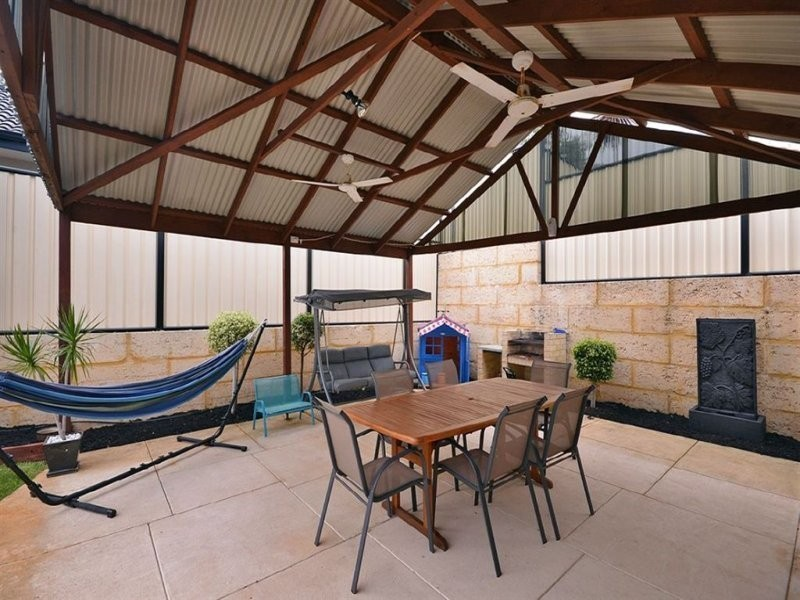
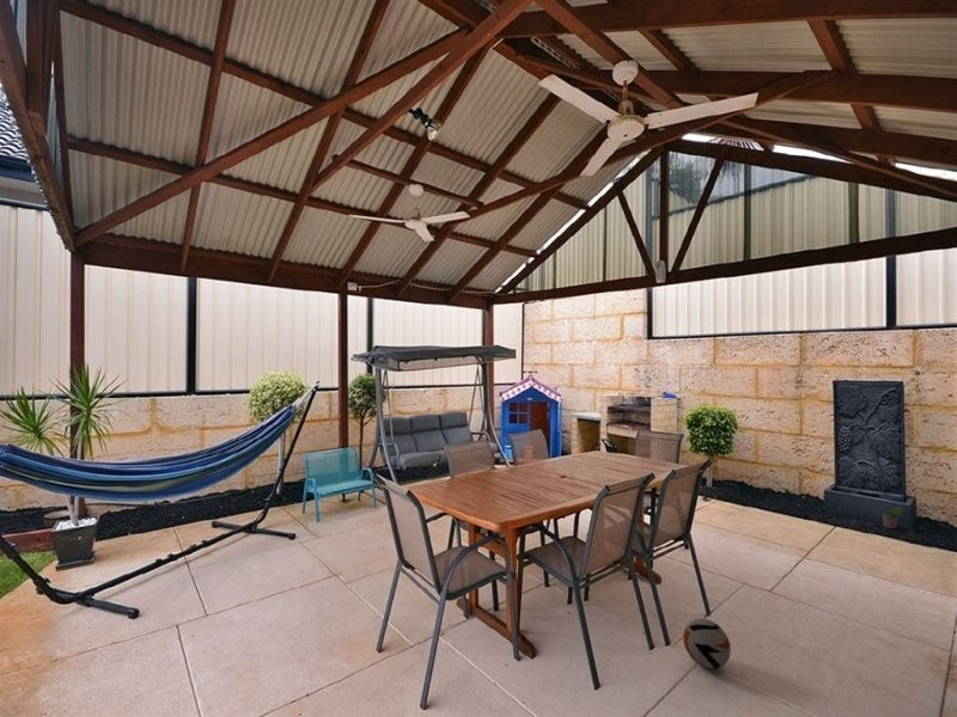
+ potted plant [882,501,903,529]
+ ball [682,618,732,670]
